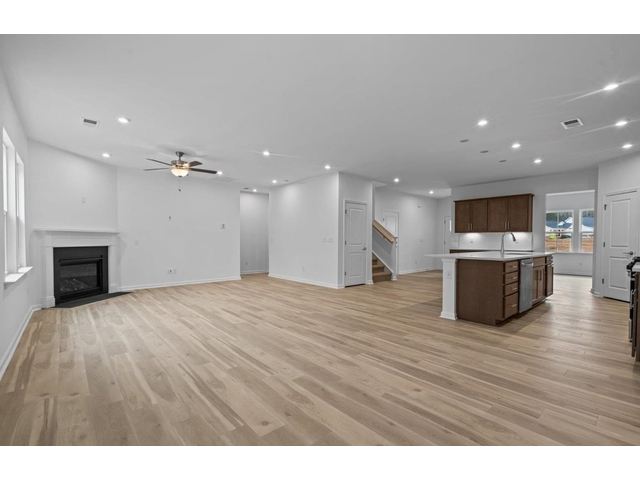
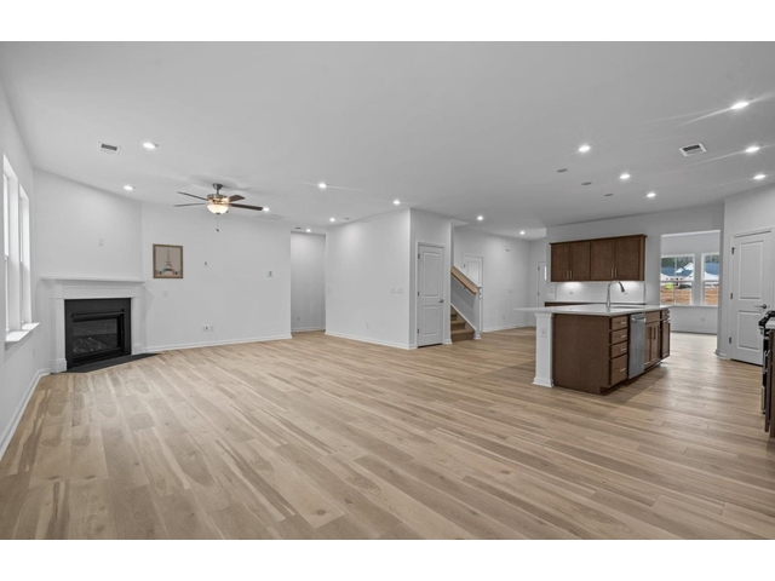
+ wall art [151,243,184,280]
